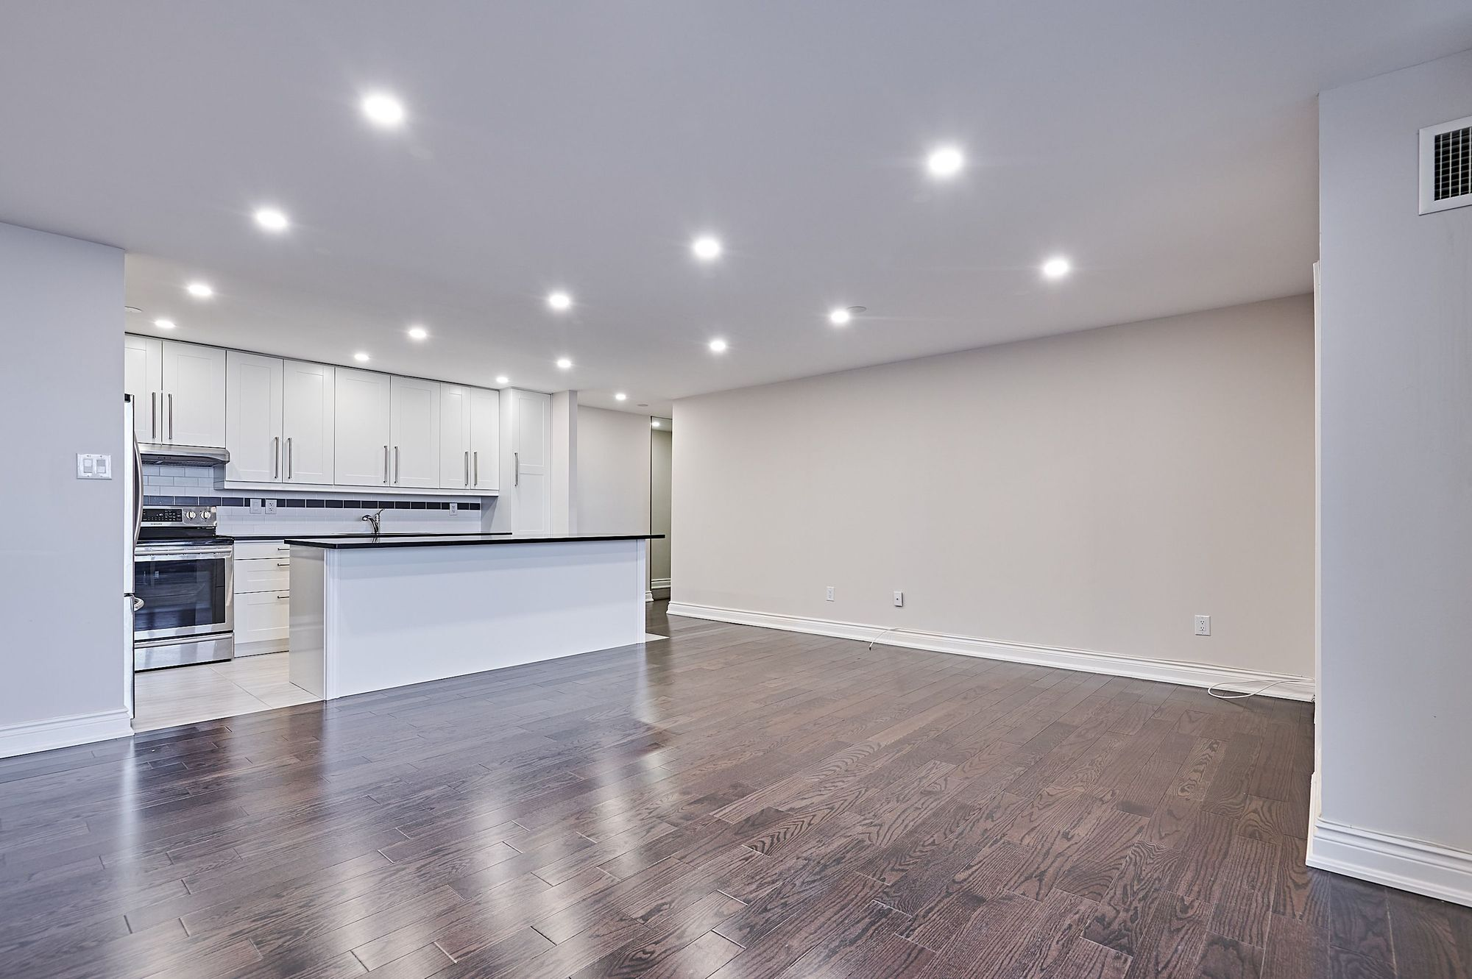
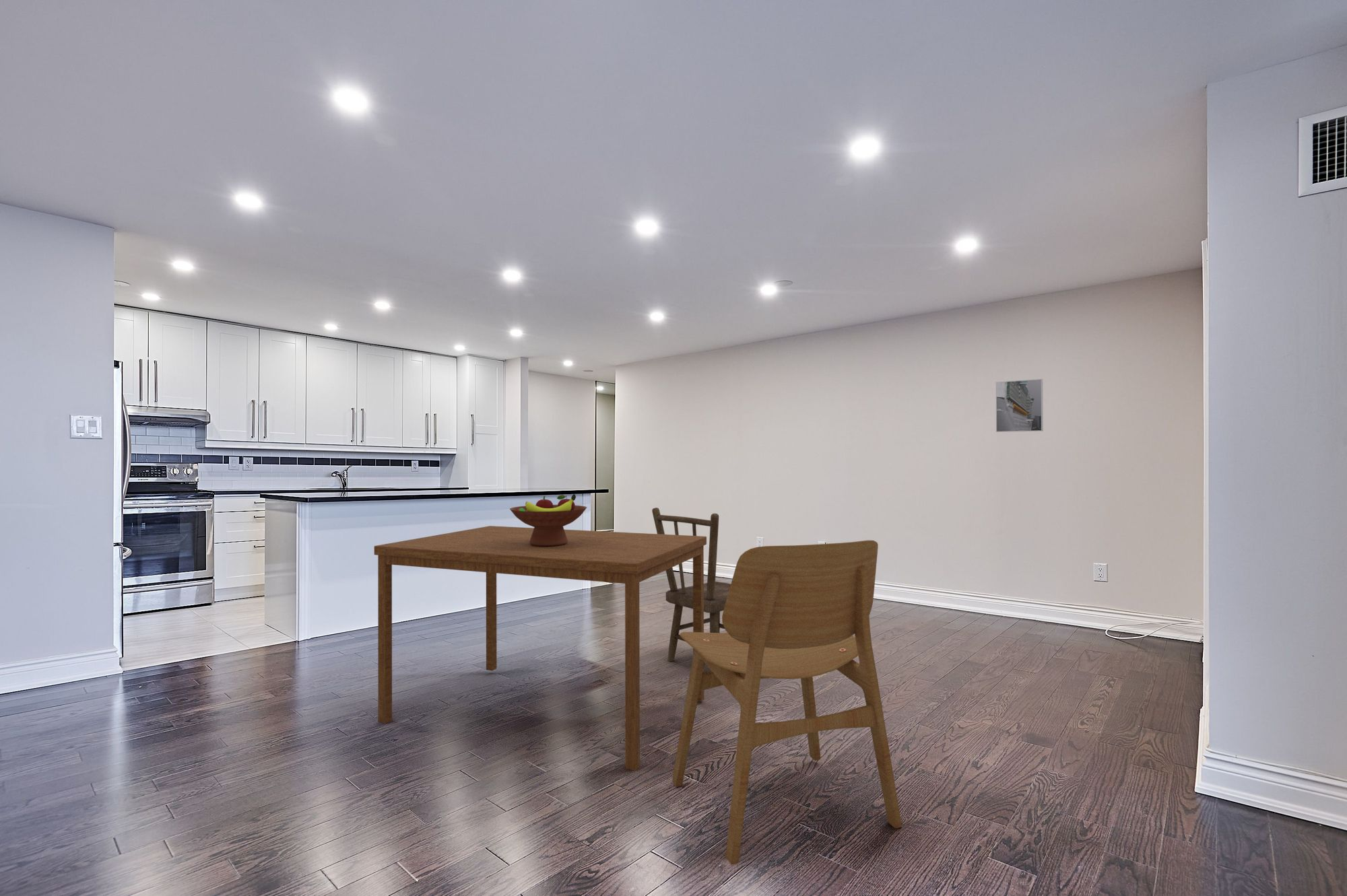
+ dining chair [671,540,902,865]
+ dining table [374,525,707,771]
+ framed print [995,378,1044,433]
+ dining chair [651,507,731,662]
+ fruit bowl [509,493,587,546]
